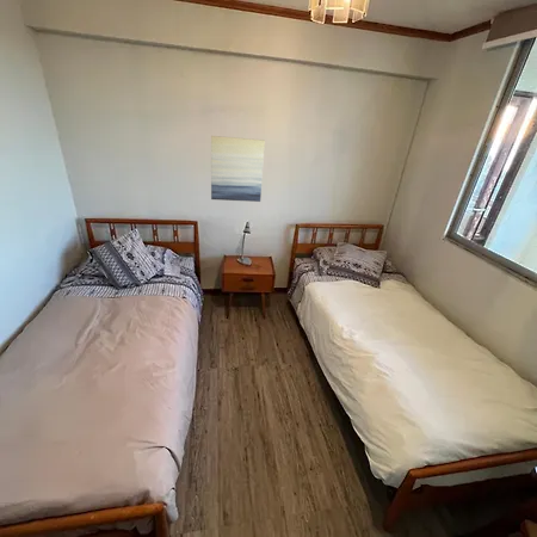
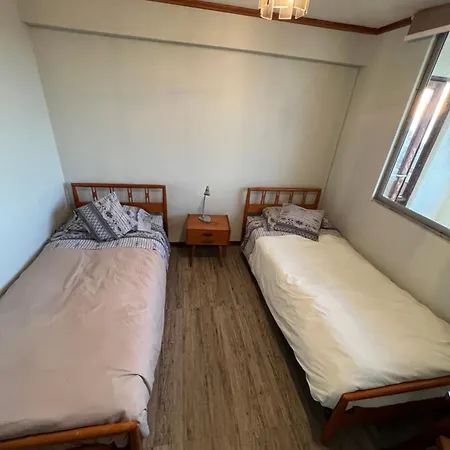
- wall art [210,135,266,203]
